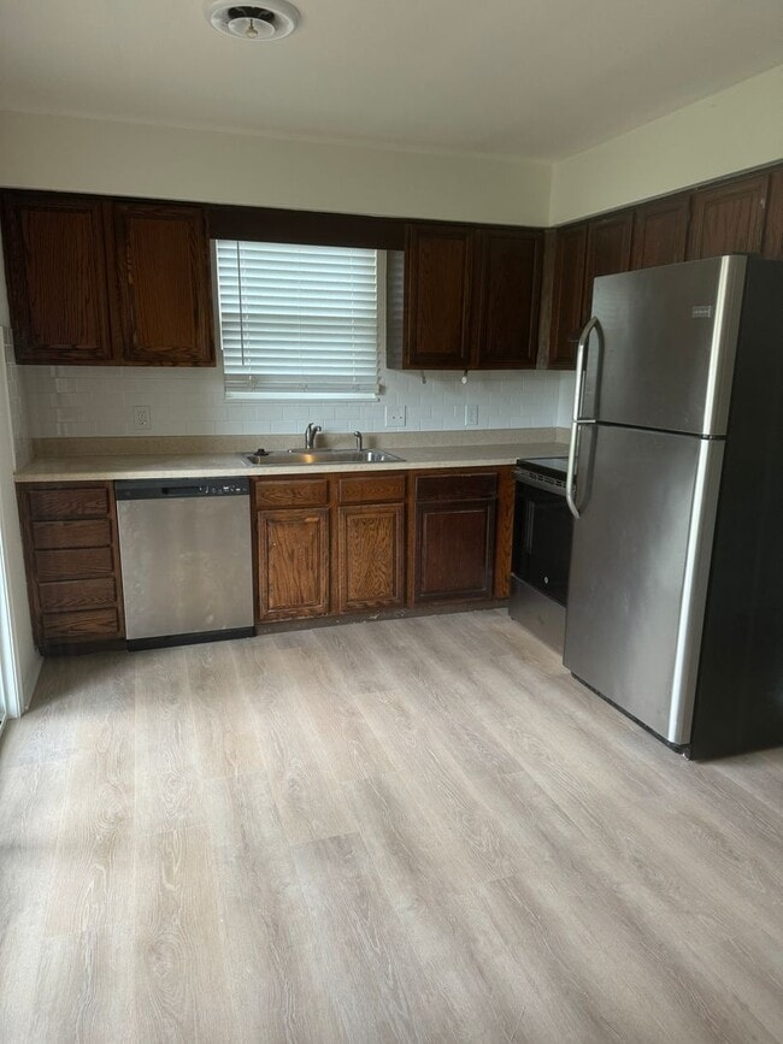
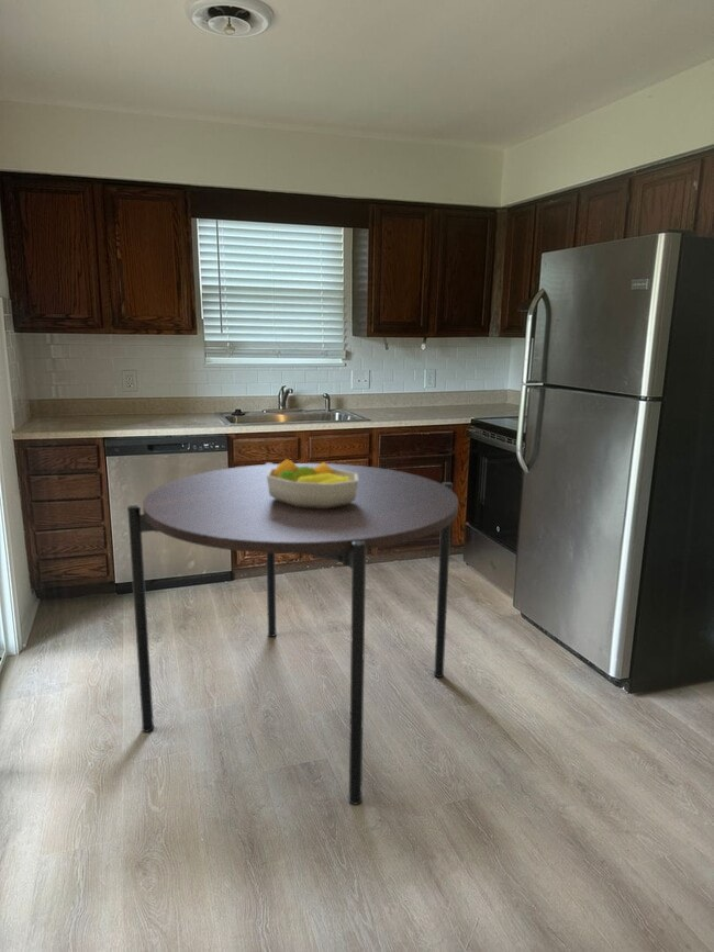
+ fruit bowl [267,458,358,508]
+ dining table [126,461,459,806]
